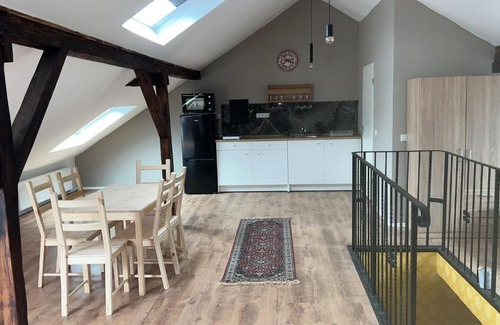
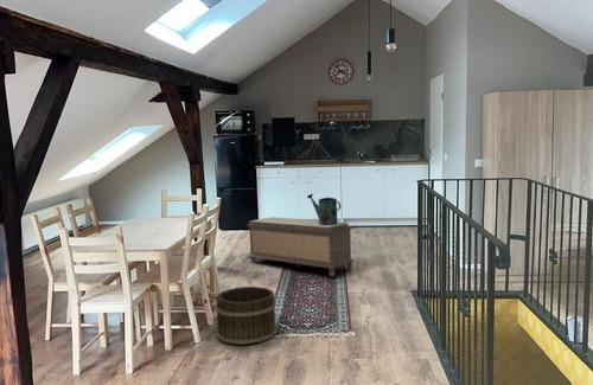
+ bench [246,216,356,277]
+ bucket [213,285,279,345]
+ watering can [306,193,342,225]
